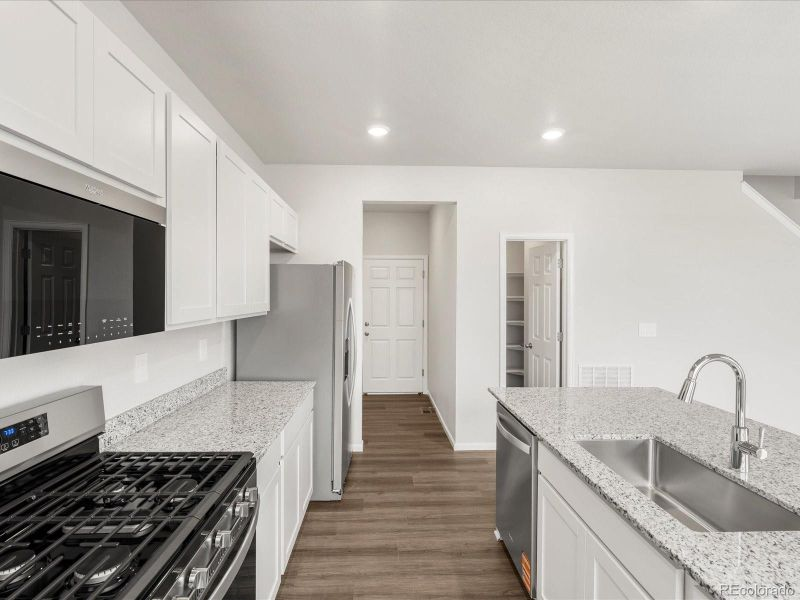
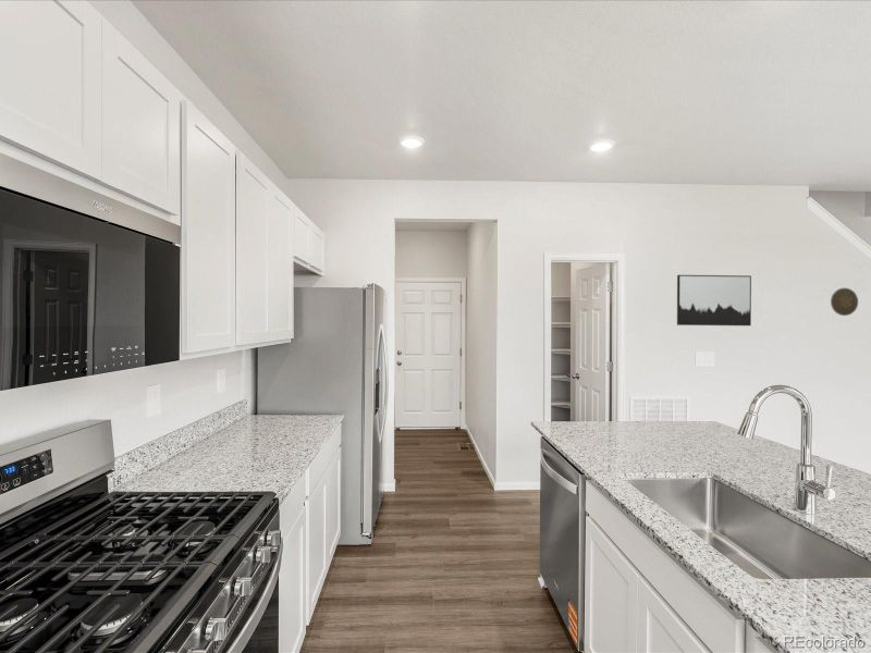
+ wall art [676,274,752,326]
+ decorative plate [830,287,859,317]
